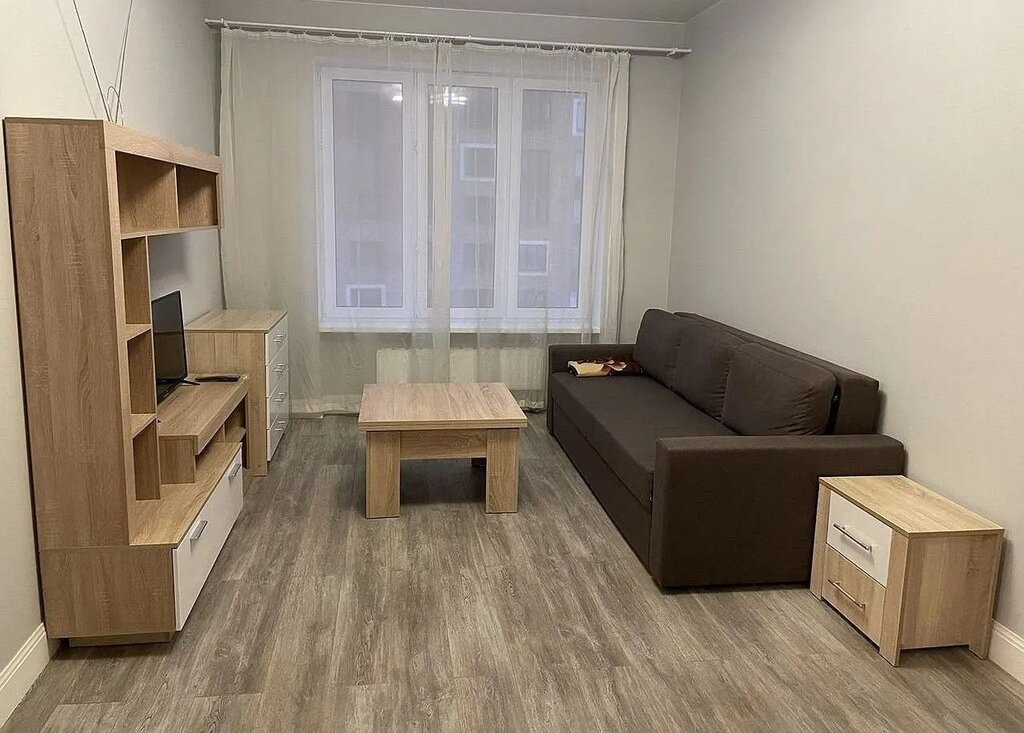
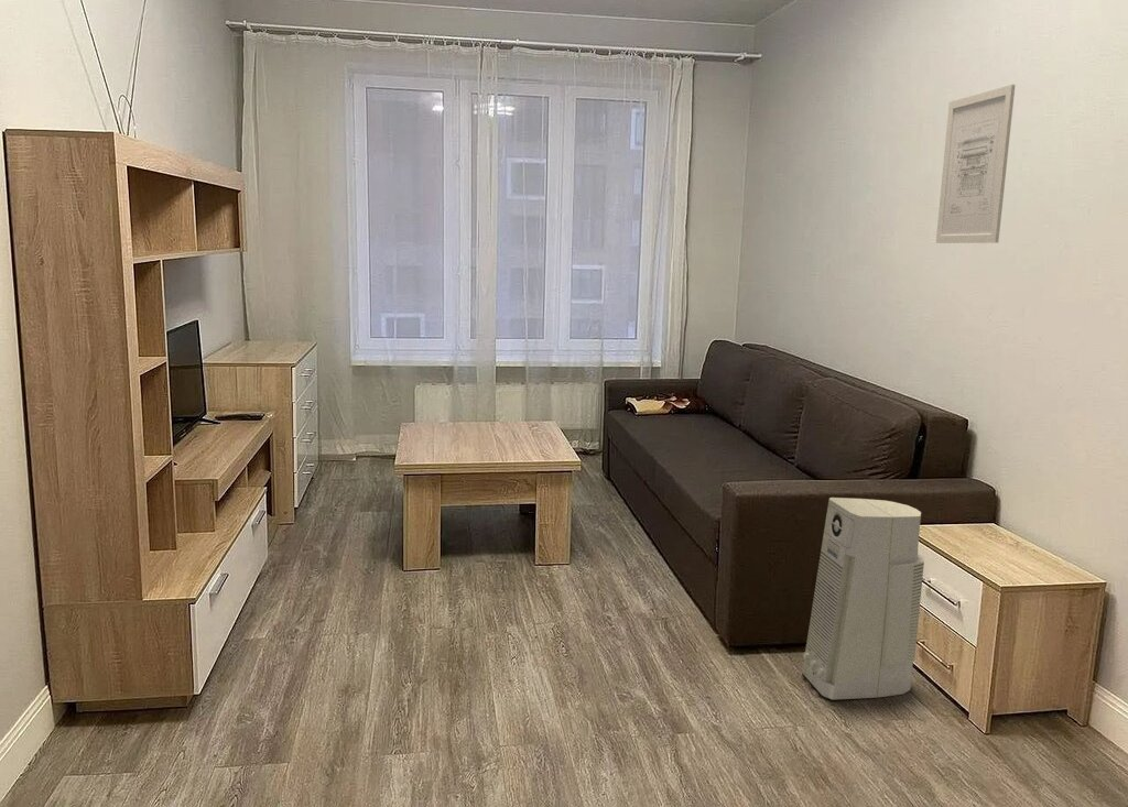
+ wall art [935,84,1017,244]
+ air purifier [801,497,925,700]
